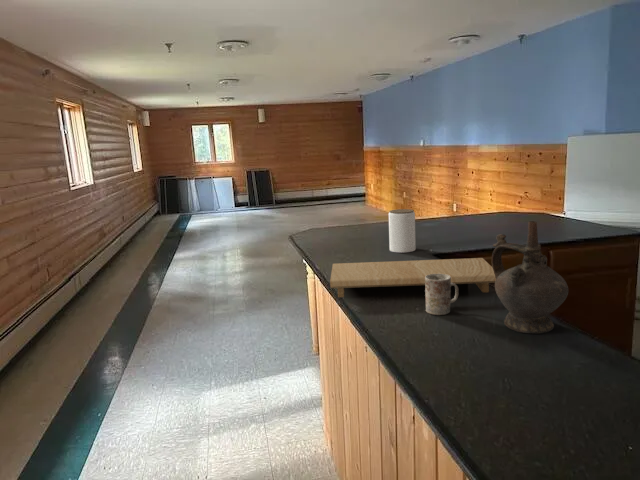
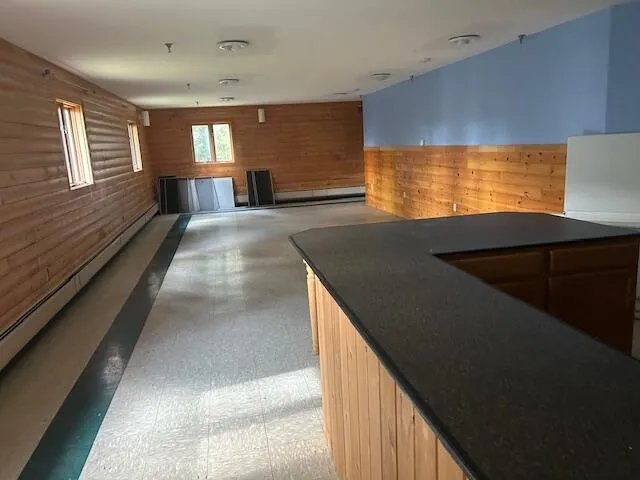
- cutting board [329,257,496,298]
- jar [388,208,417,254]
- ceremonial vessel [491,220,569,334]
- mug [424,274,459,316]
